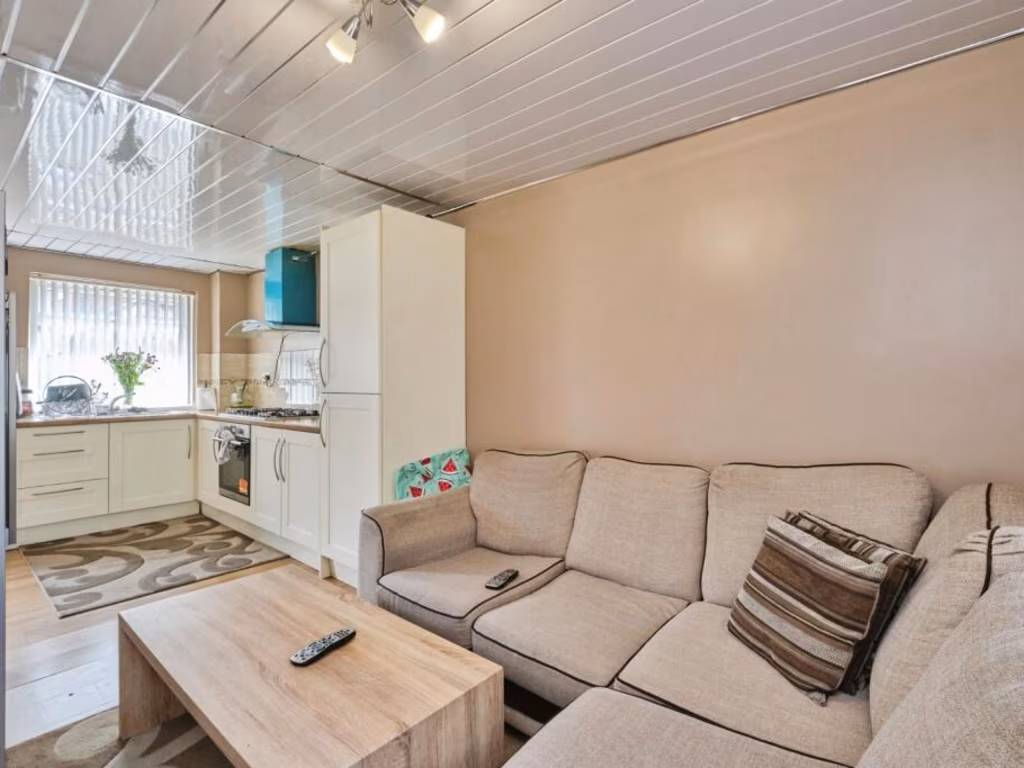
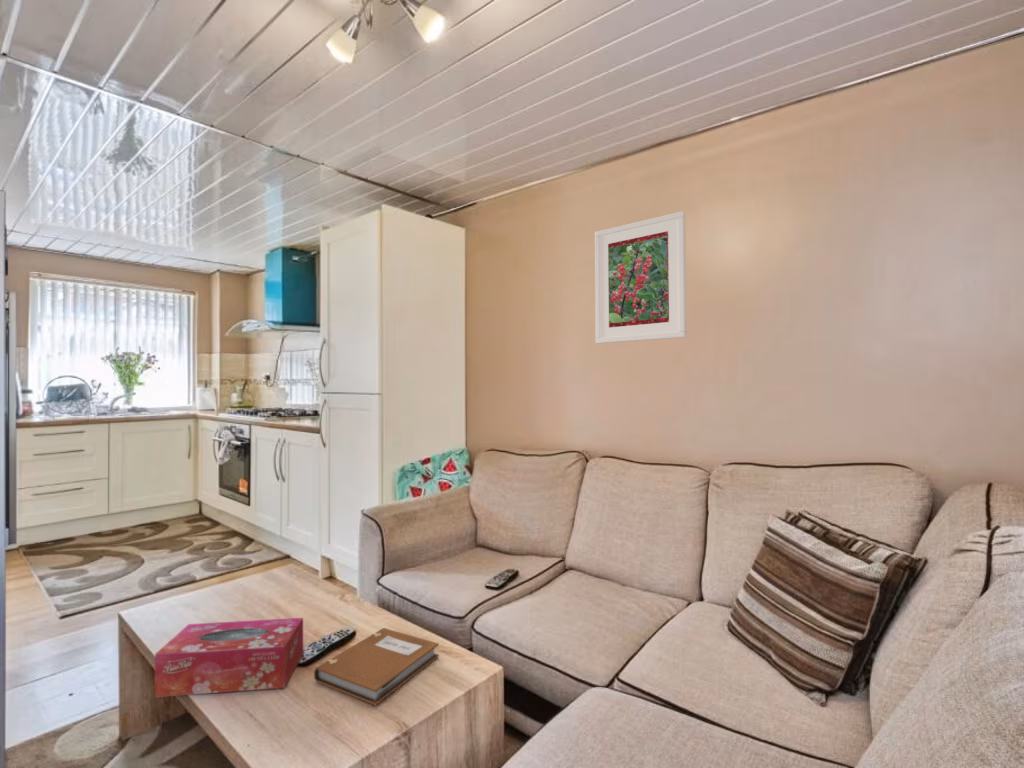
+ tissue box [154,617,304,698]
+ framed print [594,210,687,345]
+ notebook [313,627,440,706]
